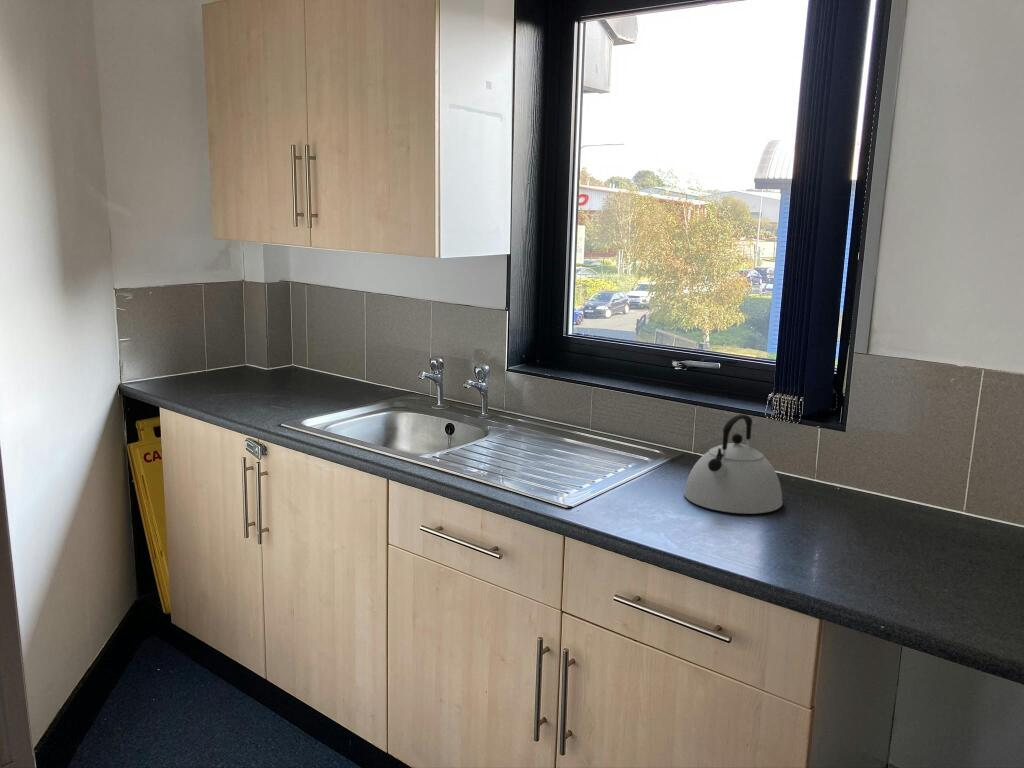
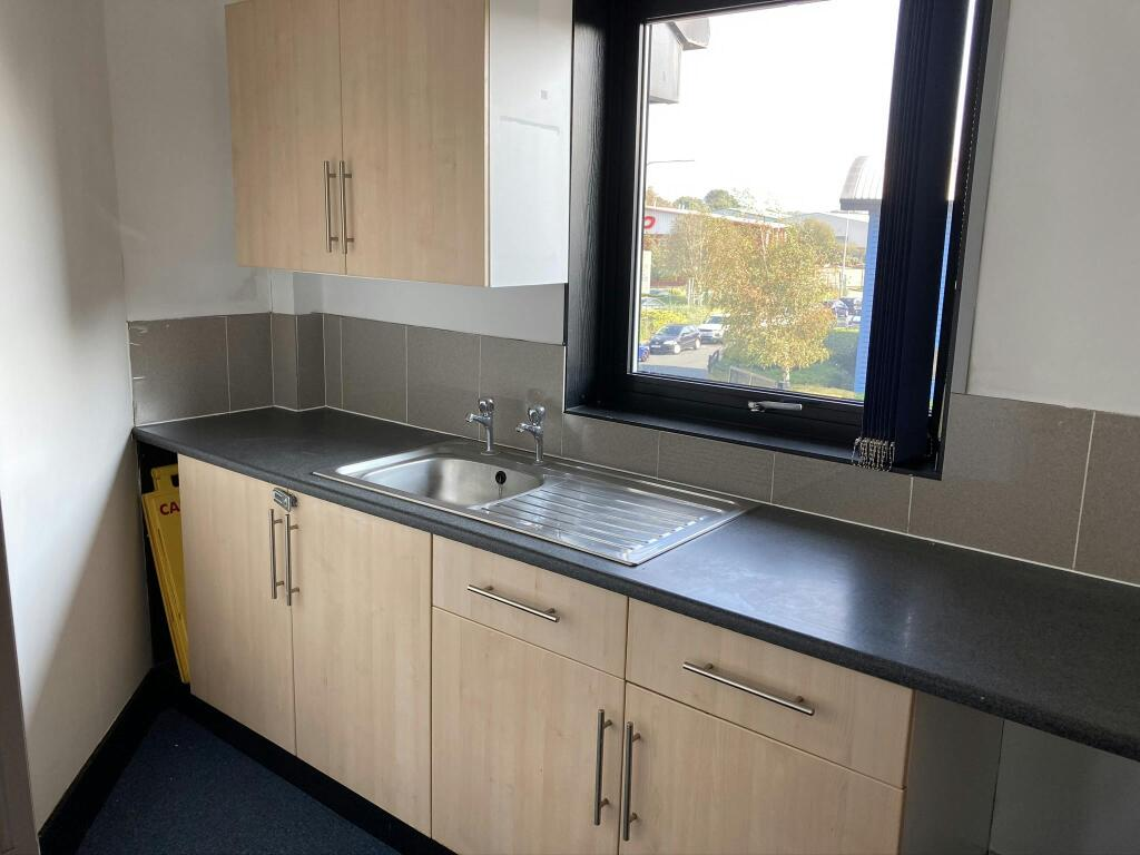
- kettle [683,413,783,515]
